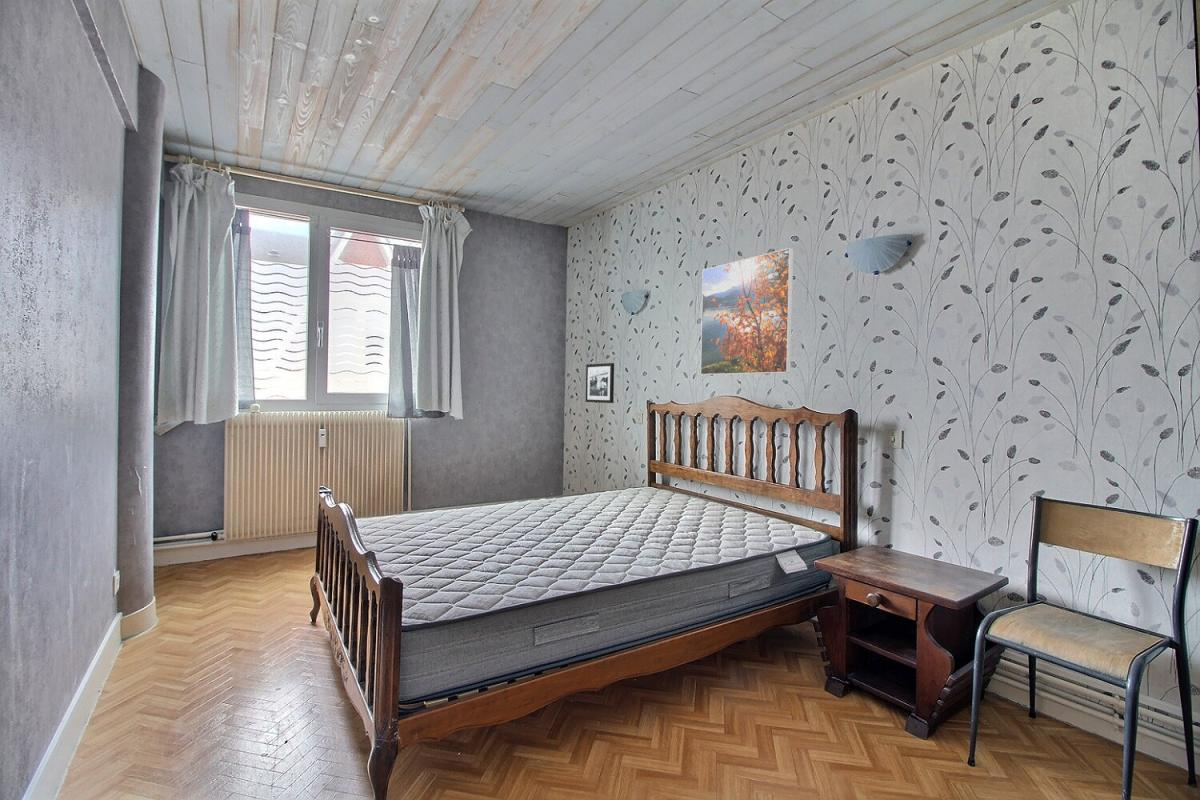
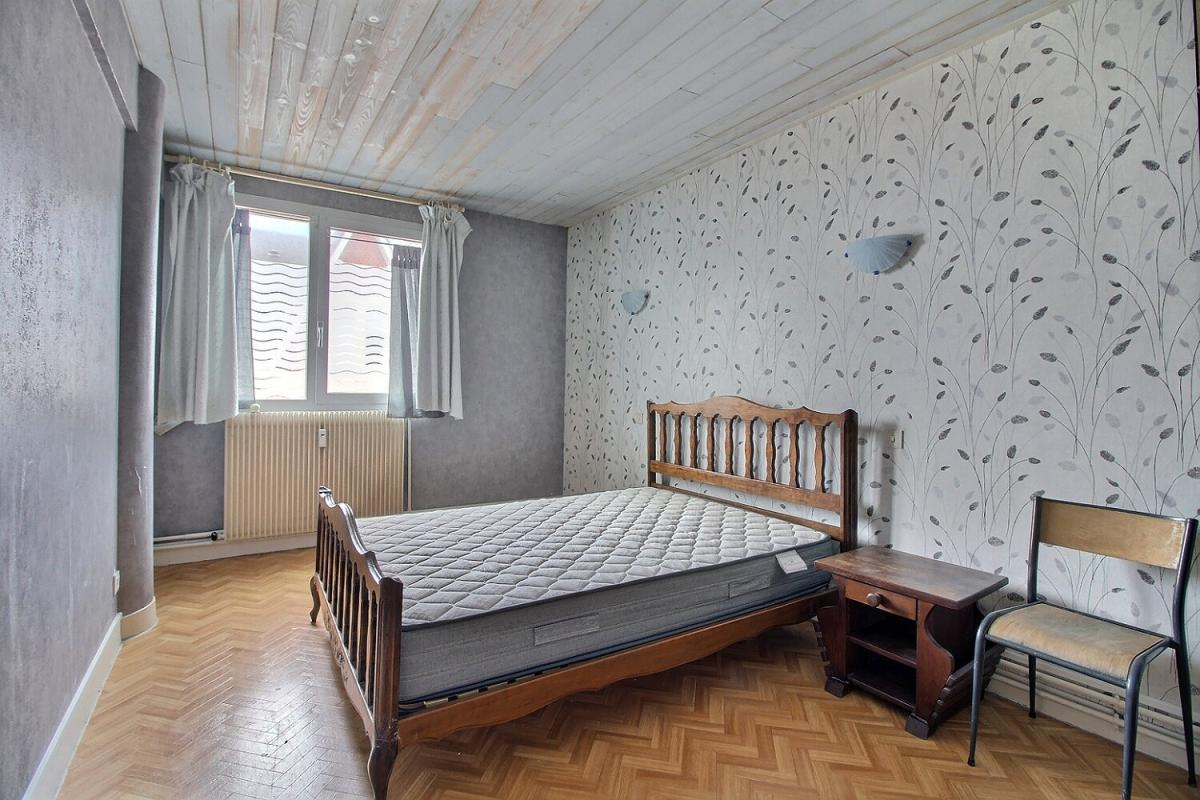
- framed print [699,247,794,376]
- picture frame [585,362,615,404]
